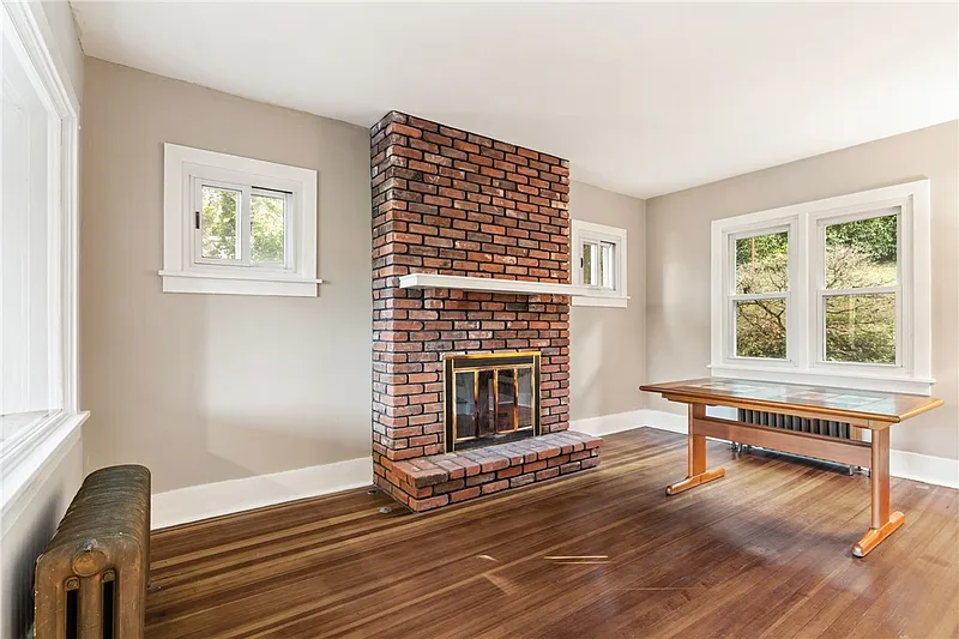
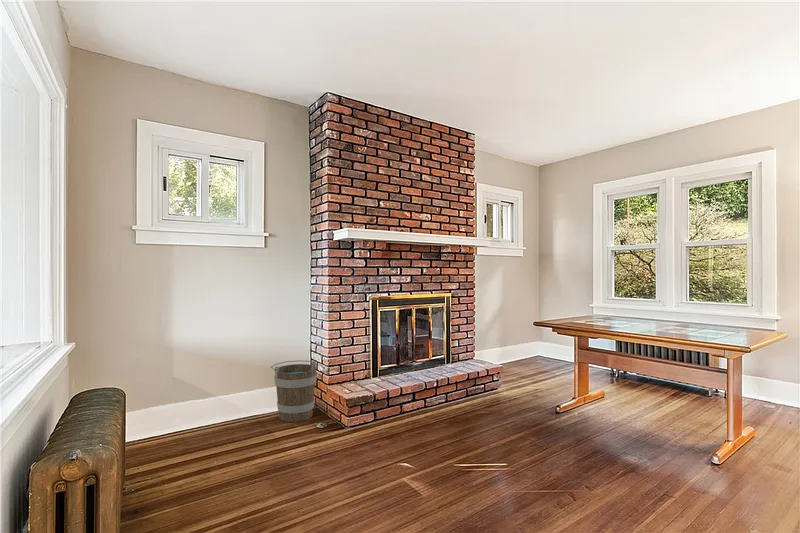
+ bucket [270,359,318,423]
